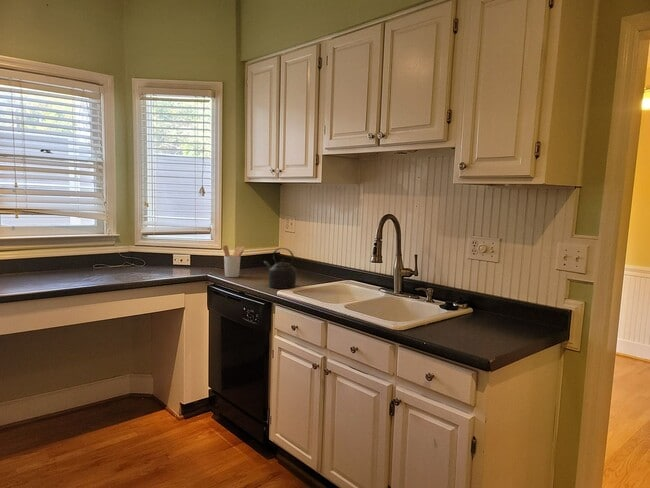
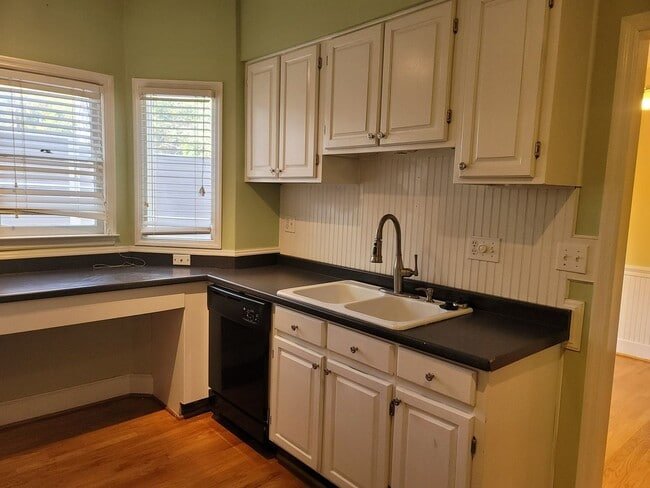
- utensil holder [222,244,246,278]
- kettle [263,247,298,290]
